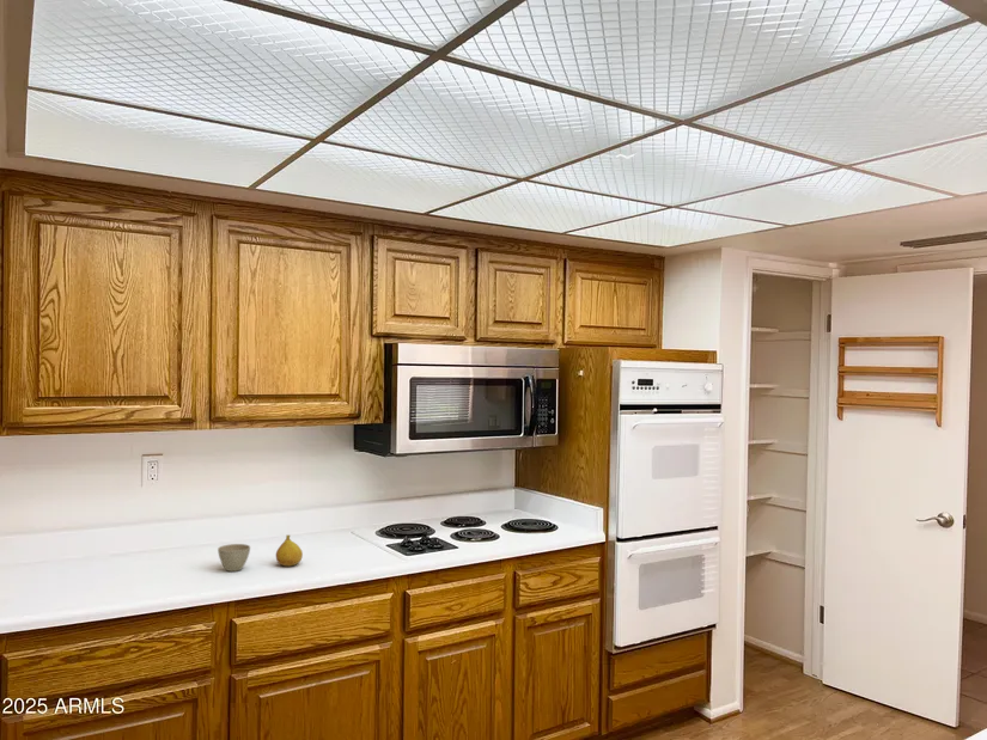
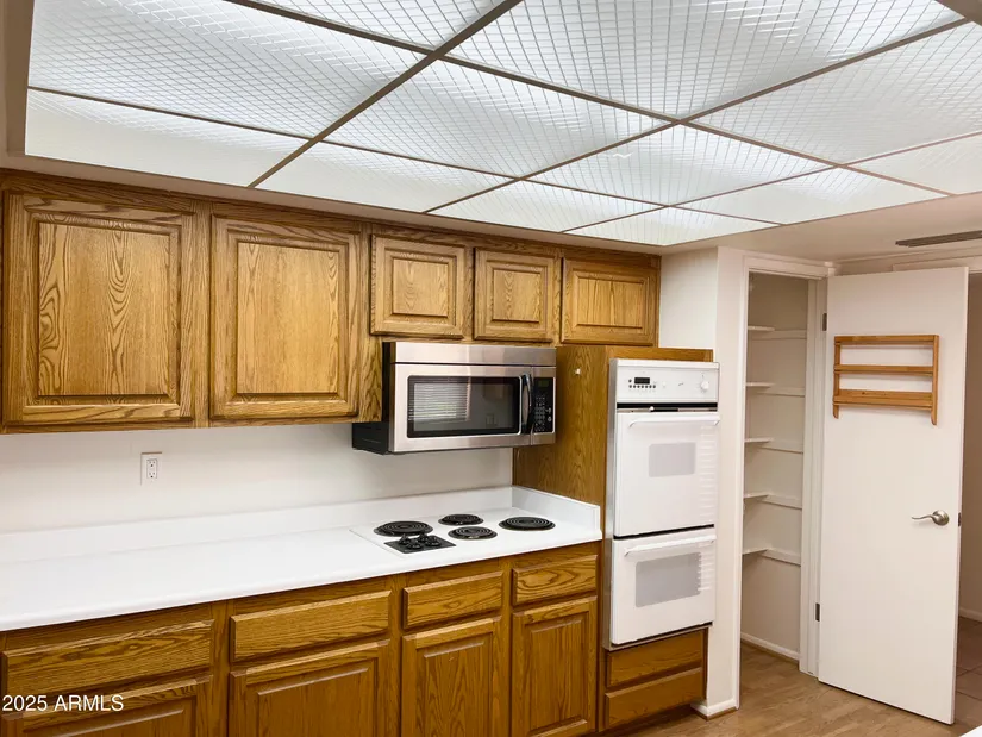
- flower pot [217,543,251,573]
- fruit [275,534,304,567]
